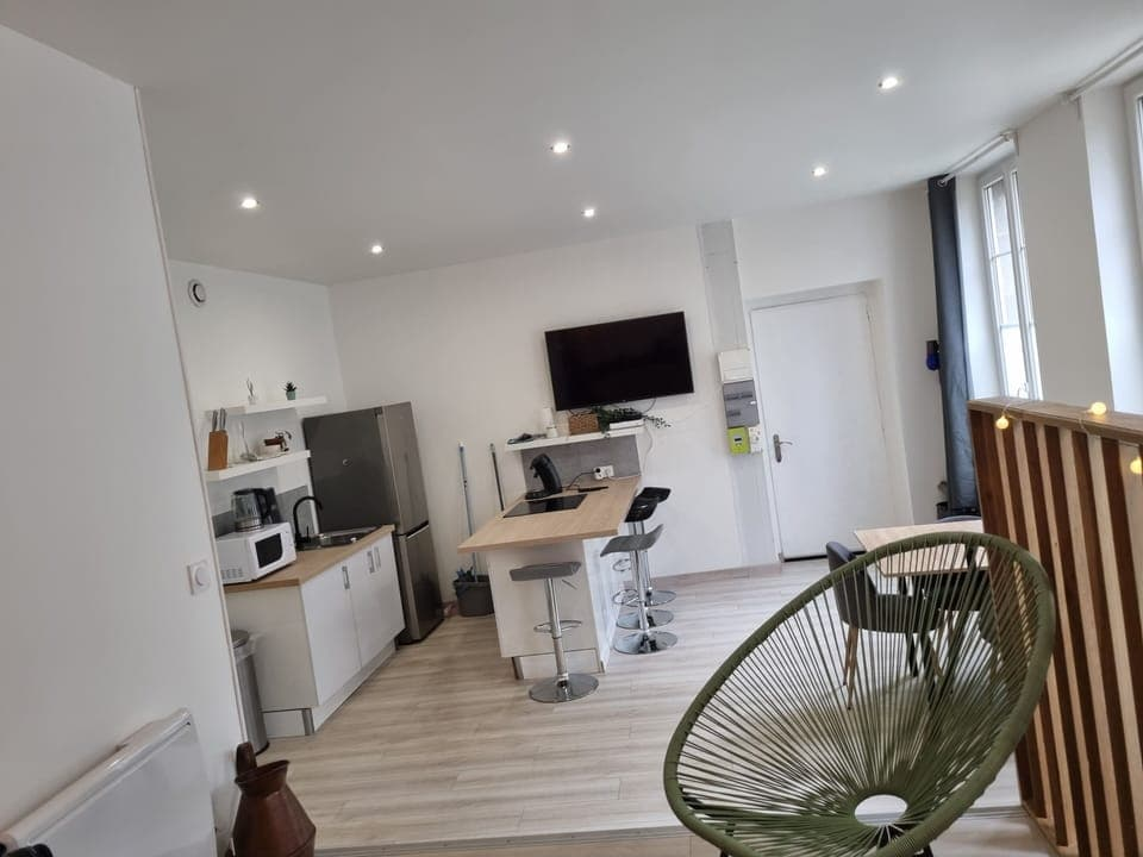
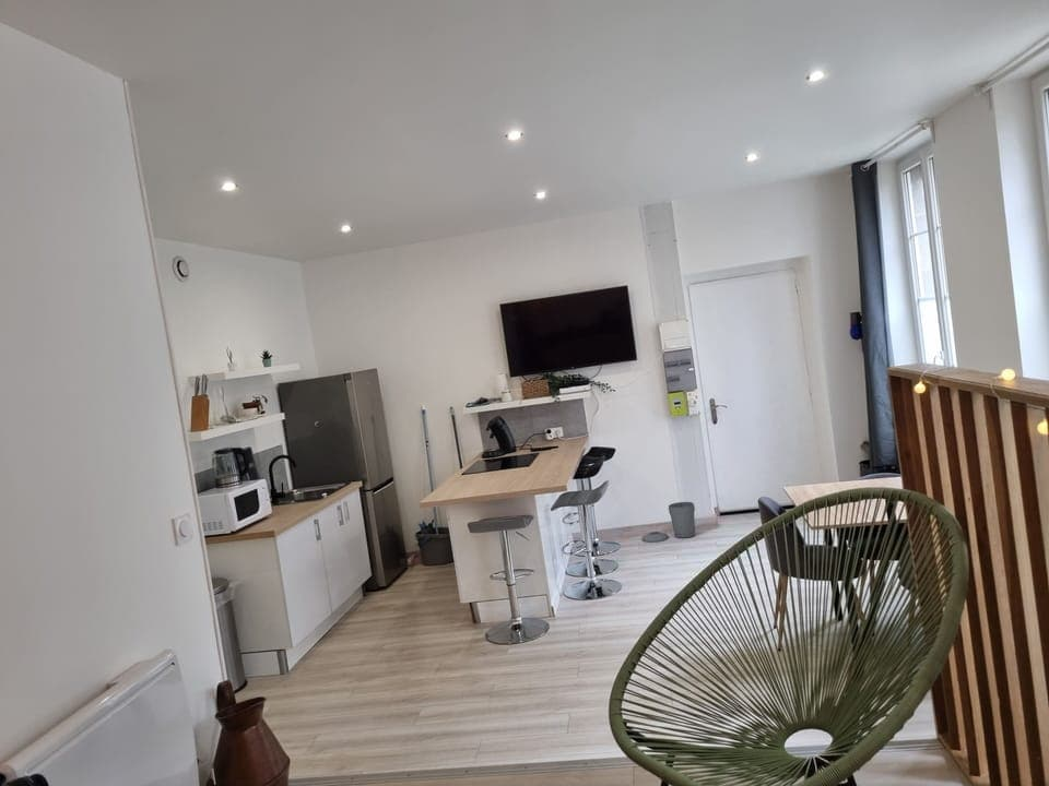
+ trash can [641,501,696,544]
